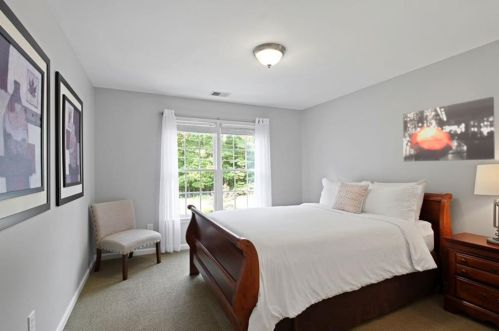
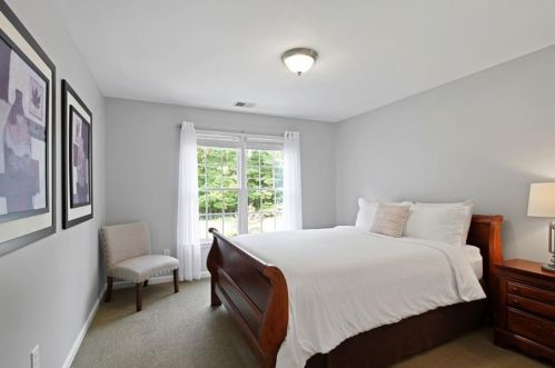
- wall art [402,96,496,162]
